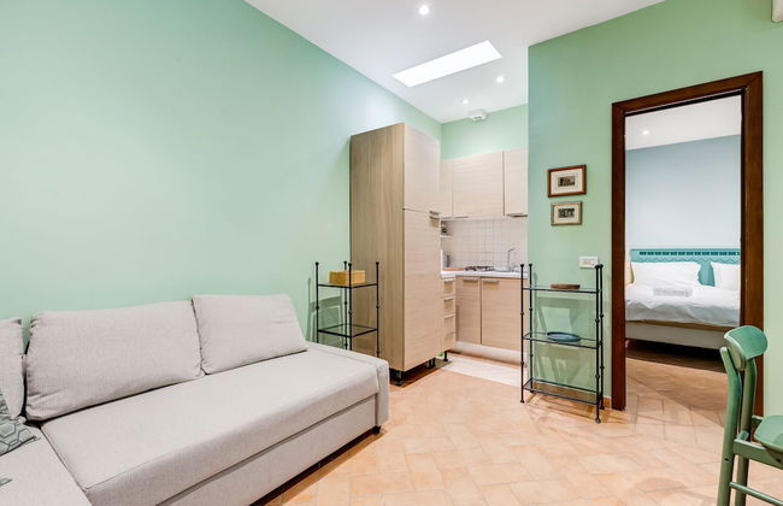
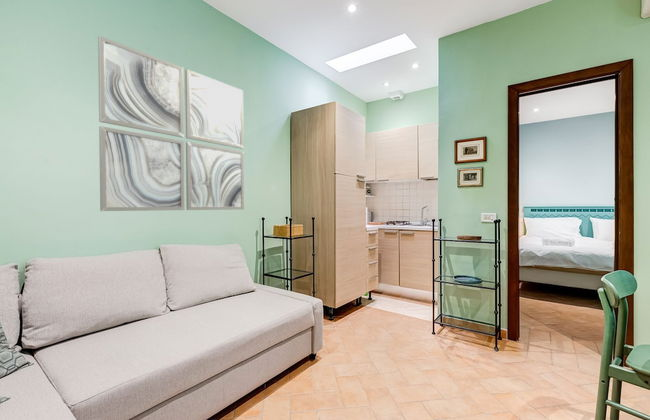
+ wall art [97,35,245,212]
